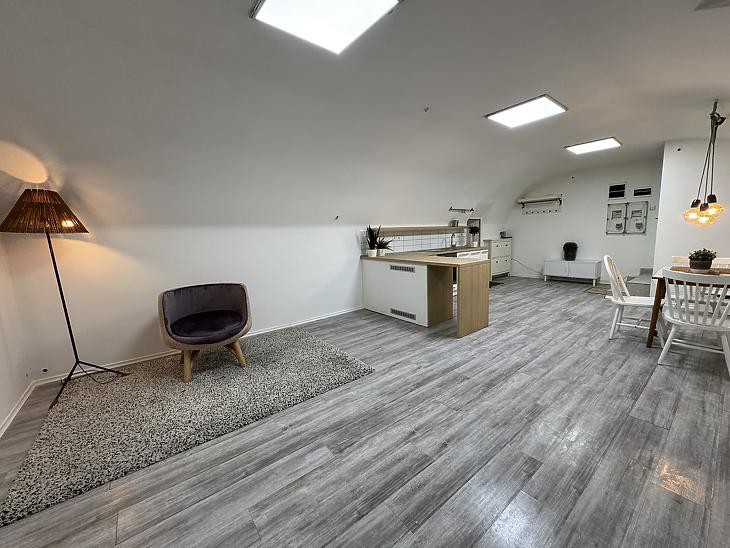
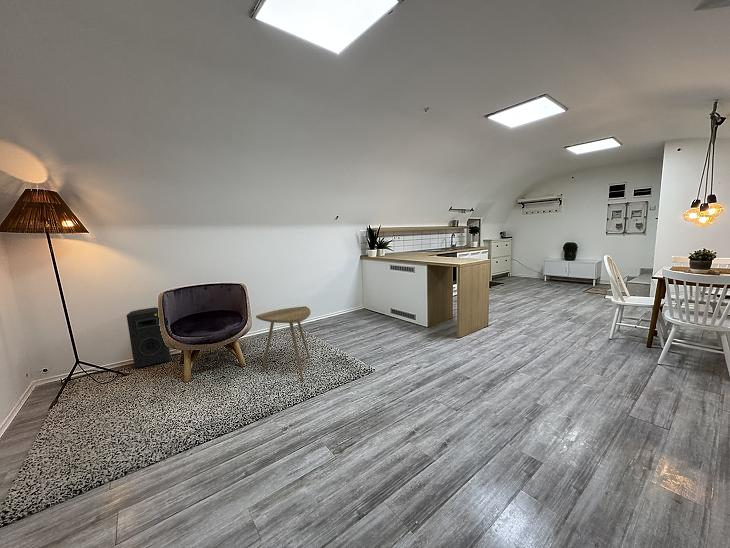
+ speaker [126,306,172,369]
+ side table [255,305,311,381]
